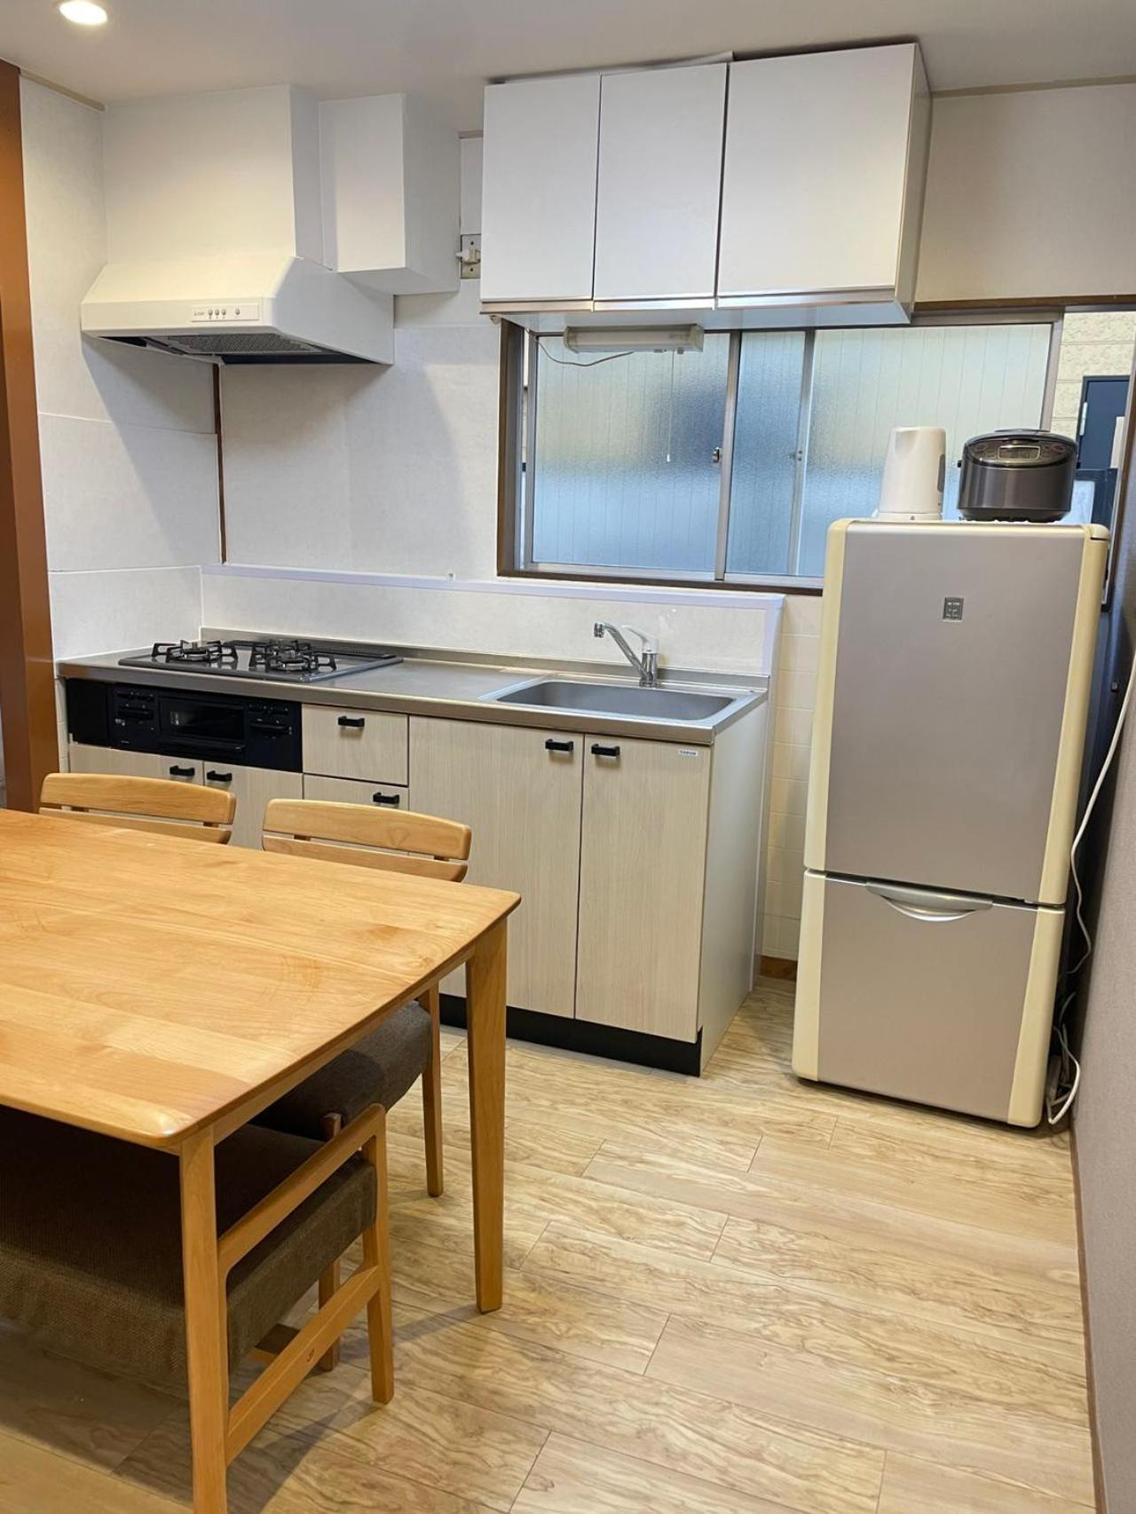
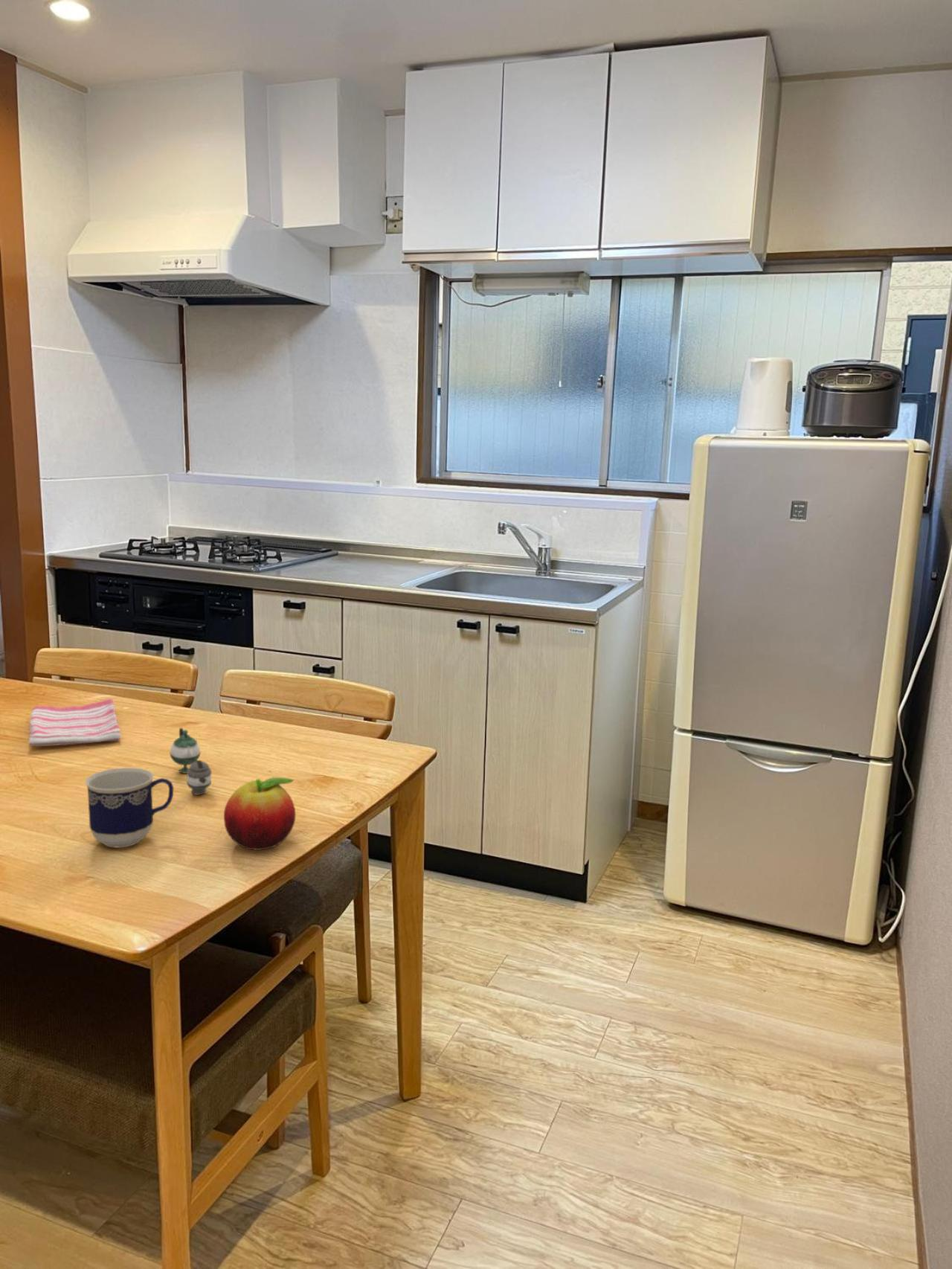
+ teapot [170,727,212,796]
+ fruit [223,777,297,851]
+ cup [85,767,174,848]
+ dish towel [28,698,121,747]
